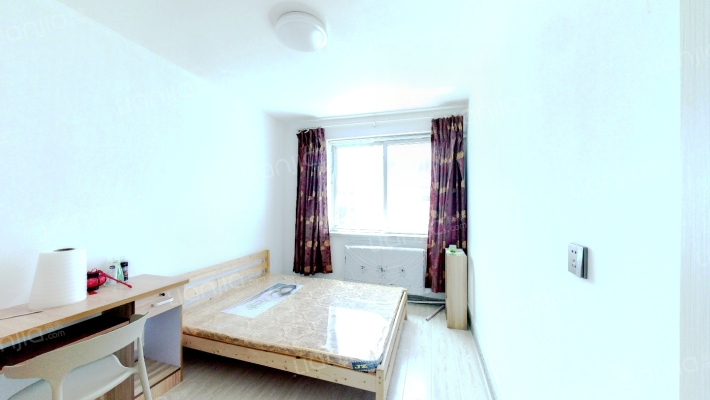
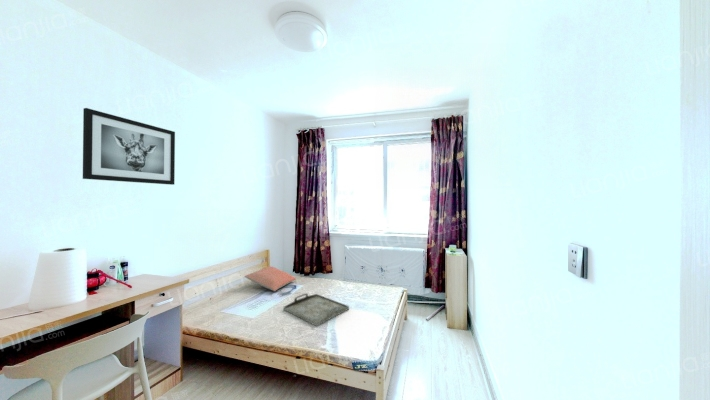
+ wall art [82,107,176,186]
+ pillow [244,265,297,292]
+ serving tray [282,293,350,327]
